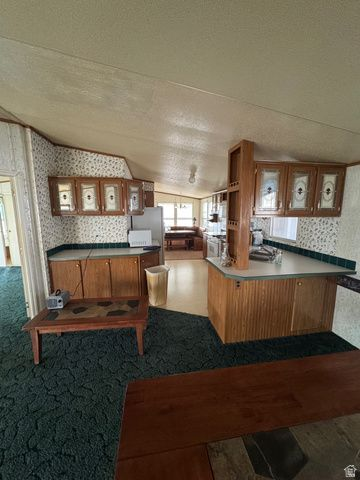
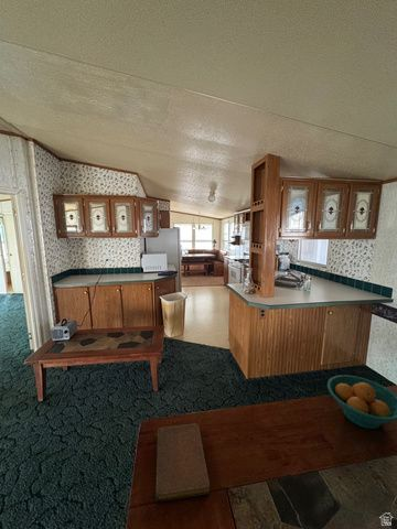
+ fruit bowl [326,374,397,430]
+ notebook [154,422,211,503]
